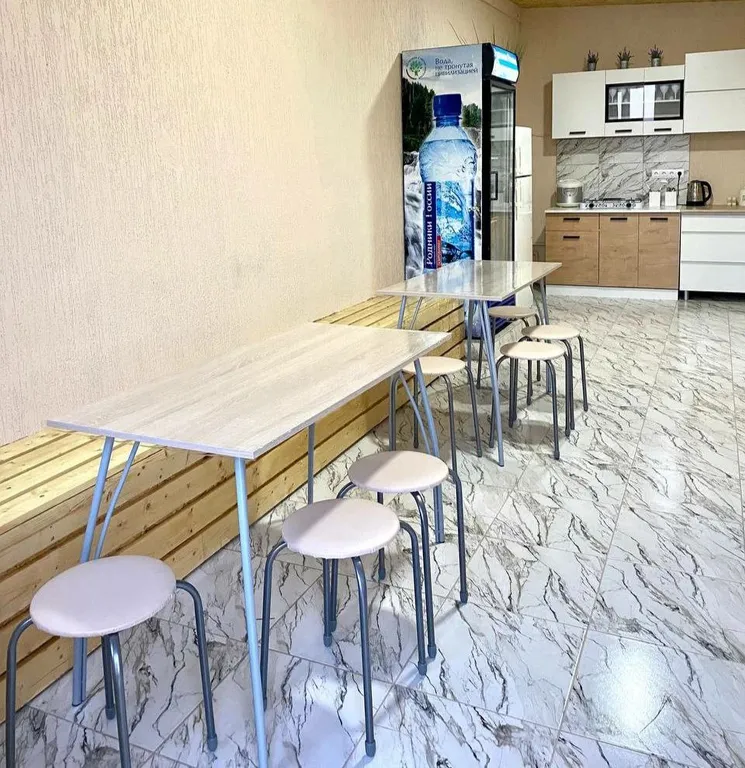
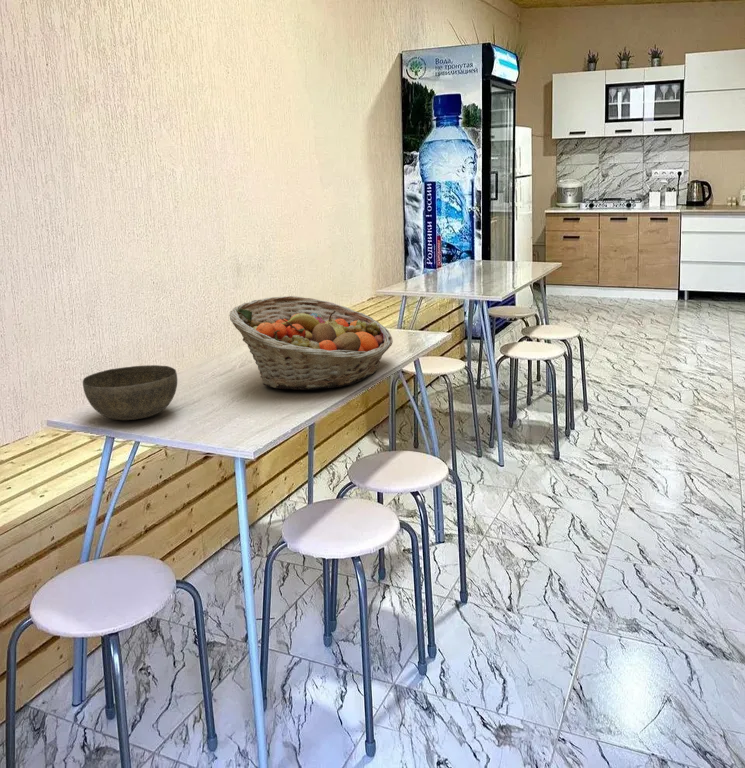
+ bowl [82,364,178,421]
+ fruit basket [228,295,394,391]
